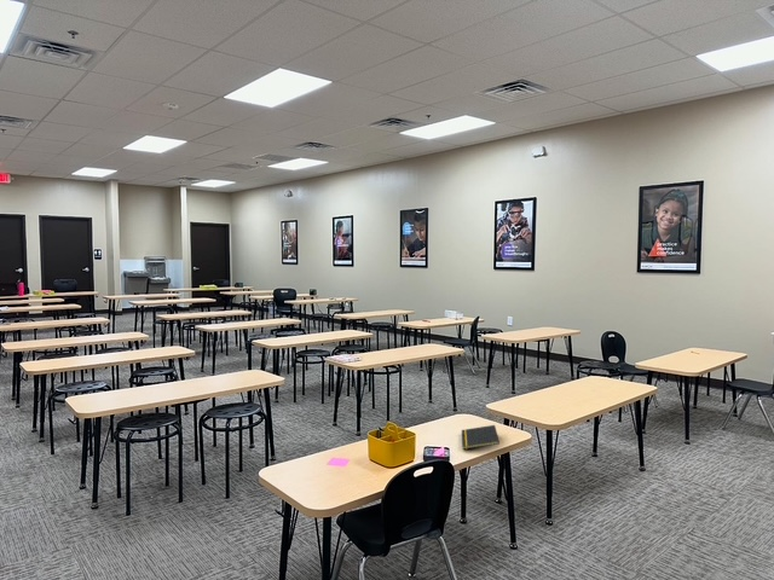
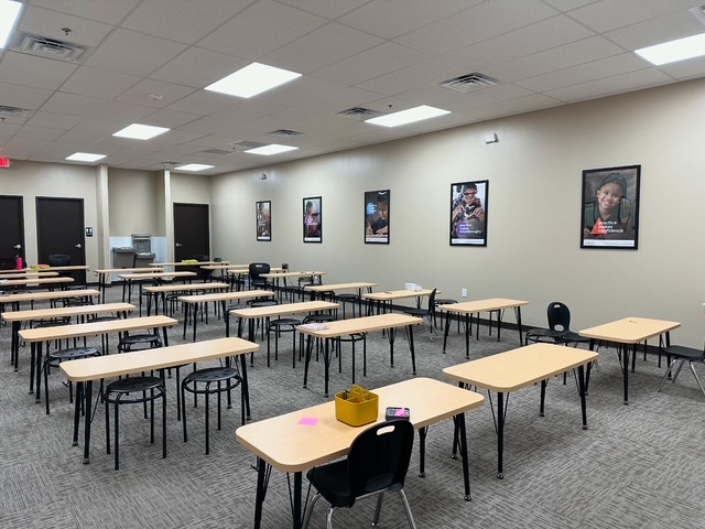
- notepad [461,424,501,451]
